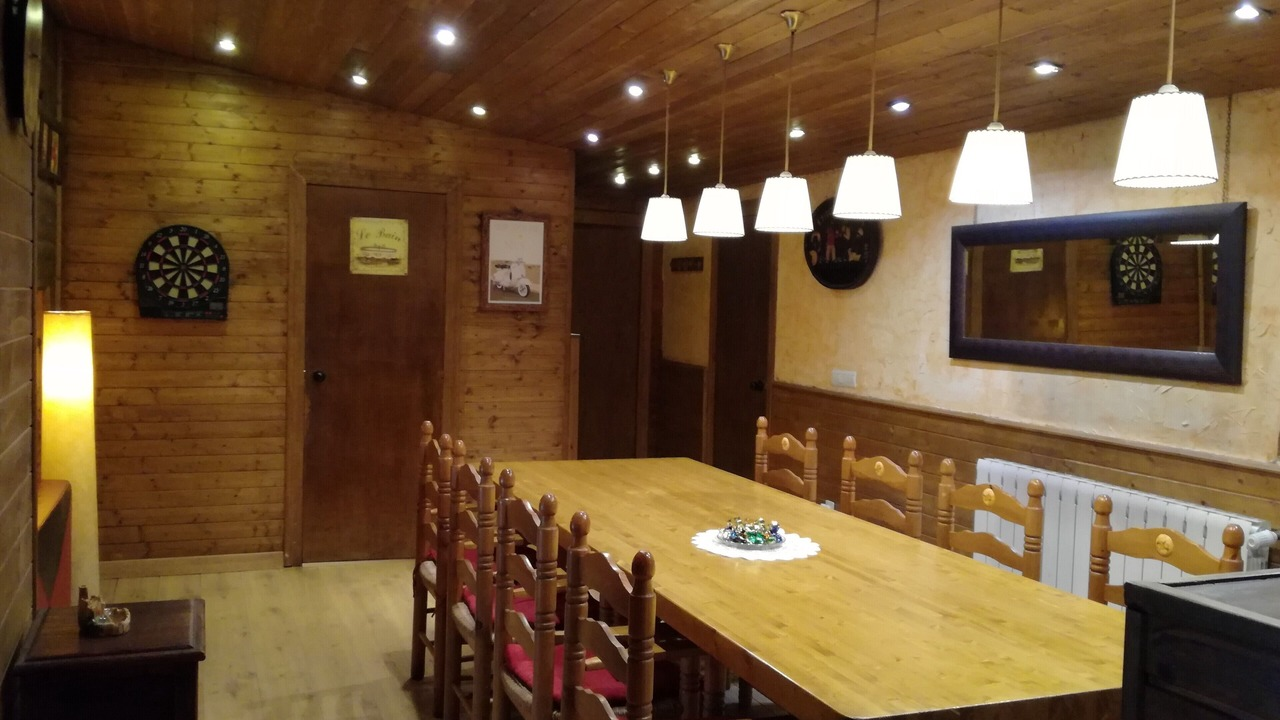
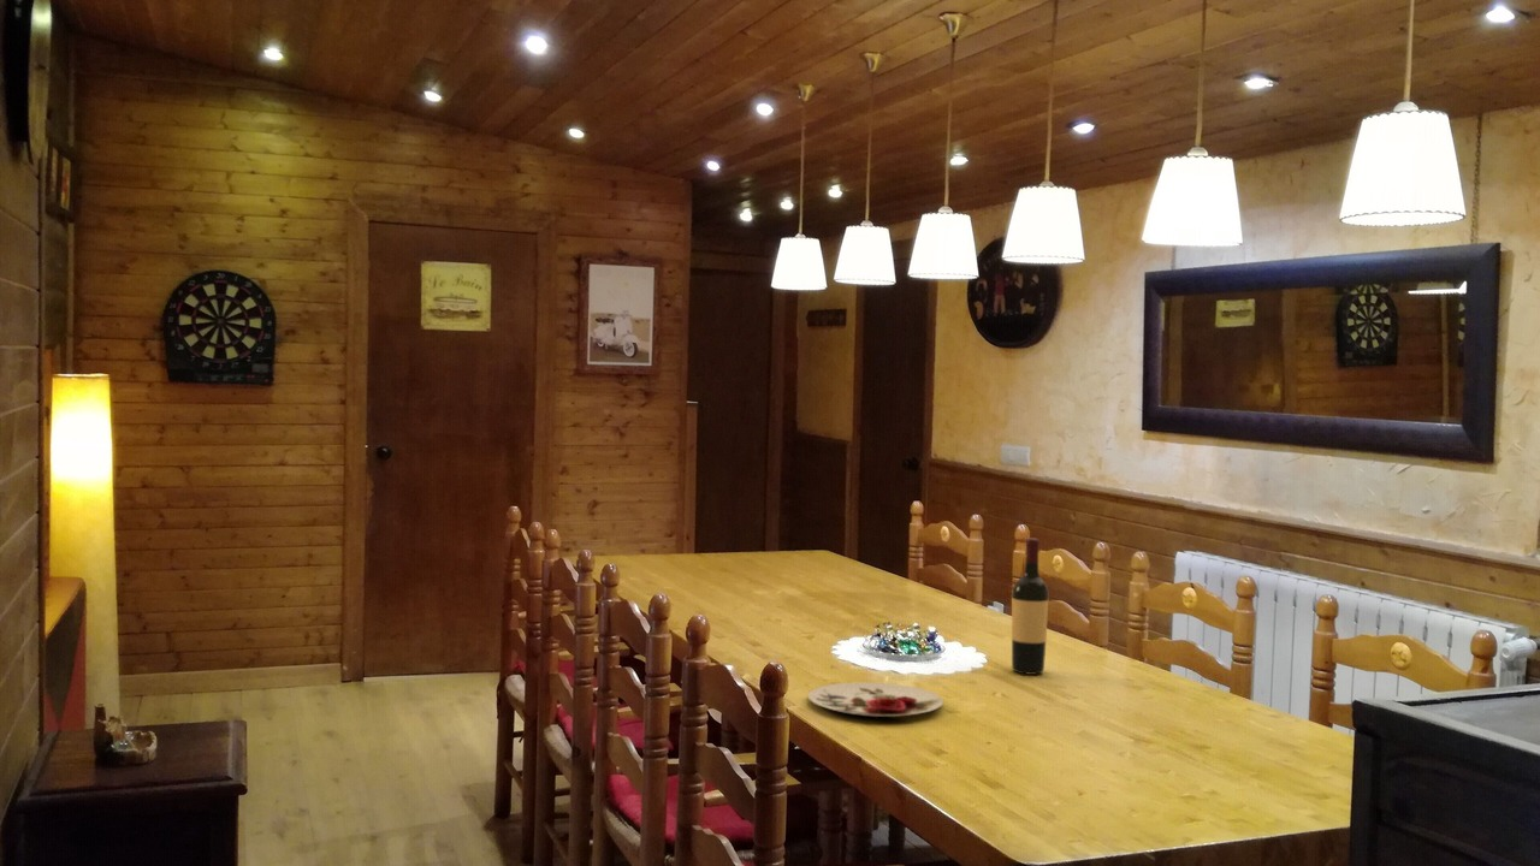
+ plate [807,681,944,718]
+ wine bottle [1011,538,1049,676]
